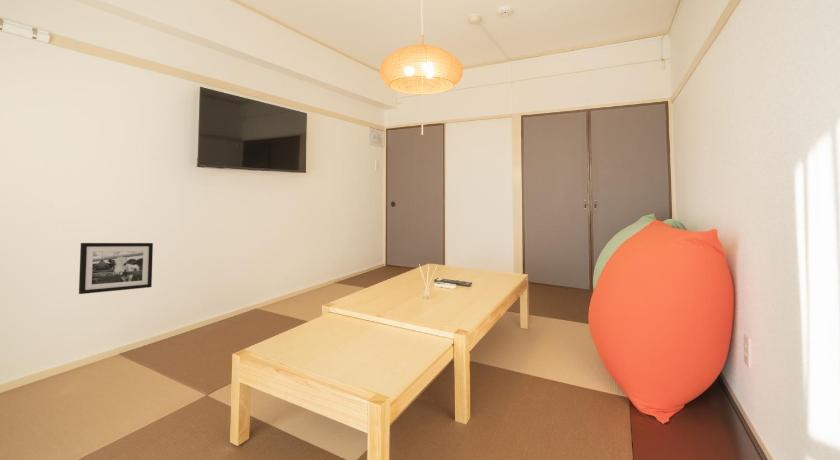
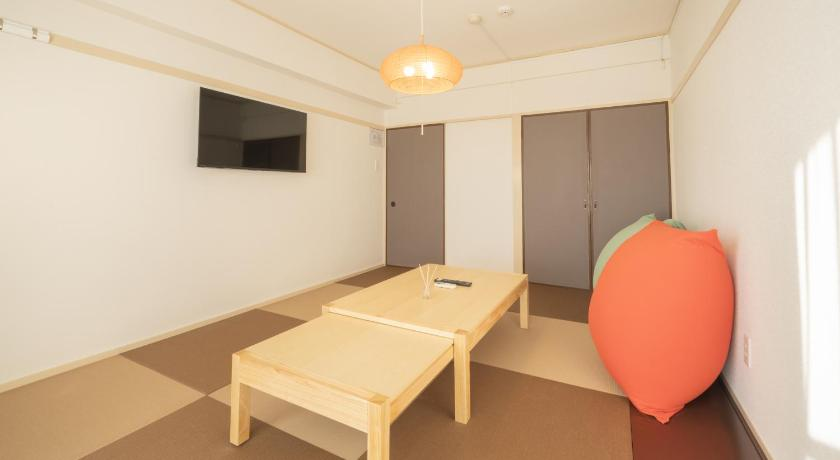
- picture frame [78,242,154,295]
